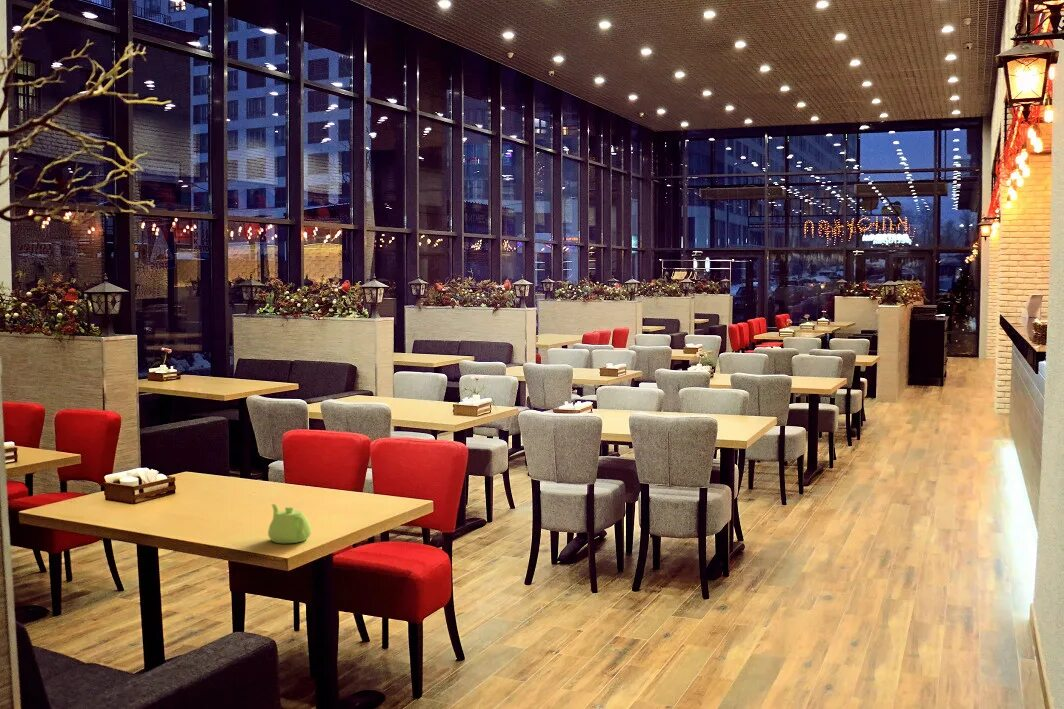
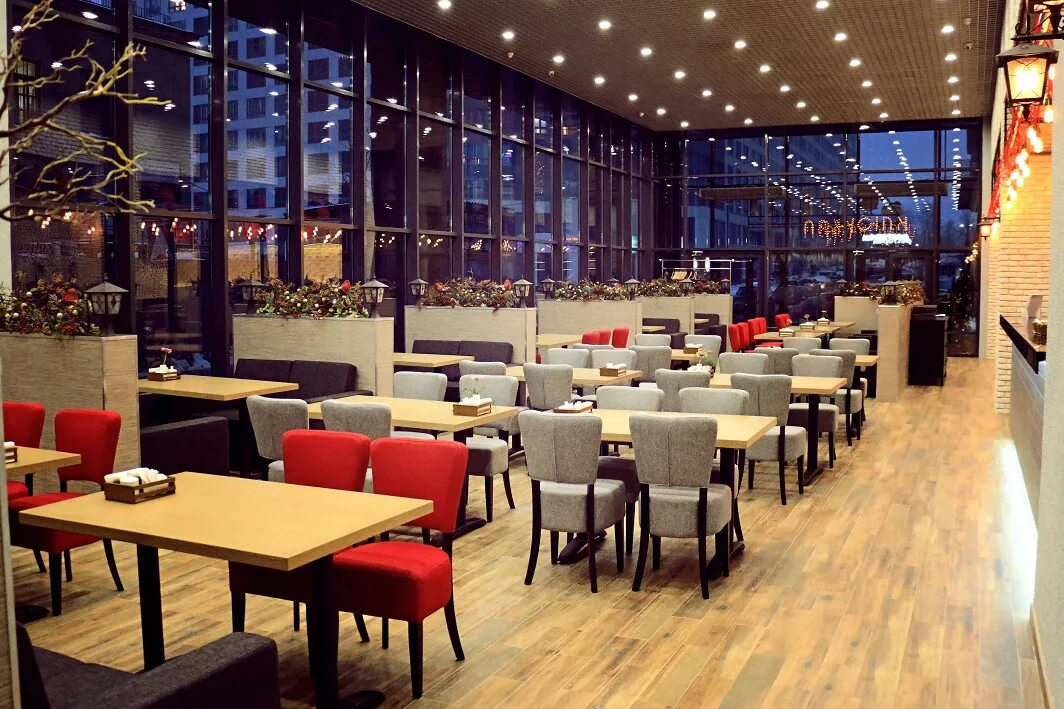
- teapot [267,503,312,544]
